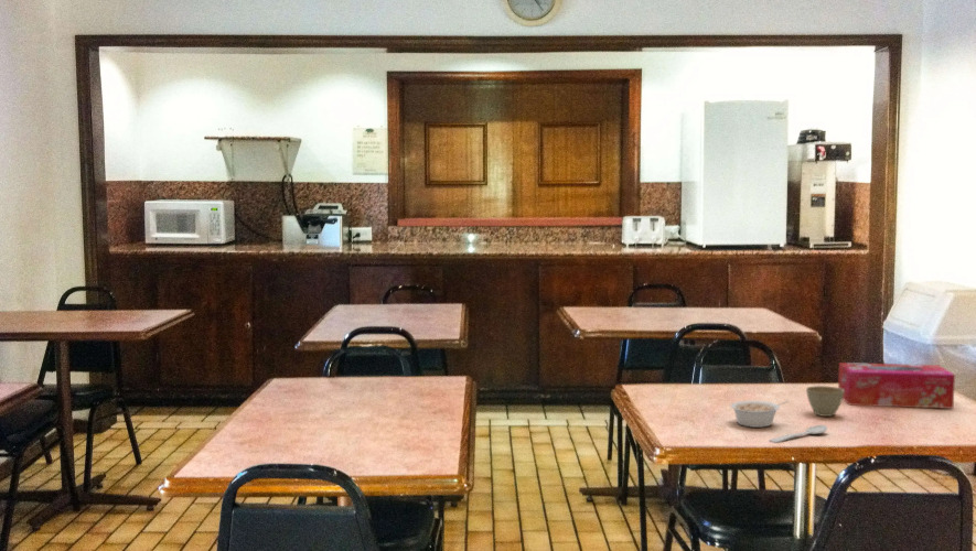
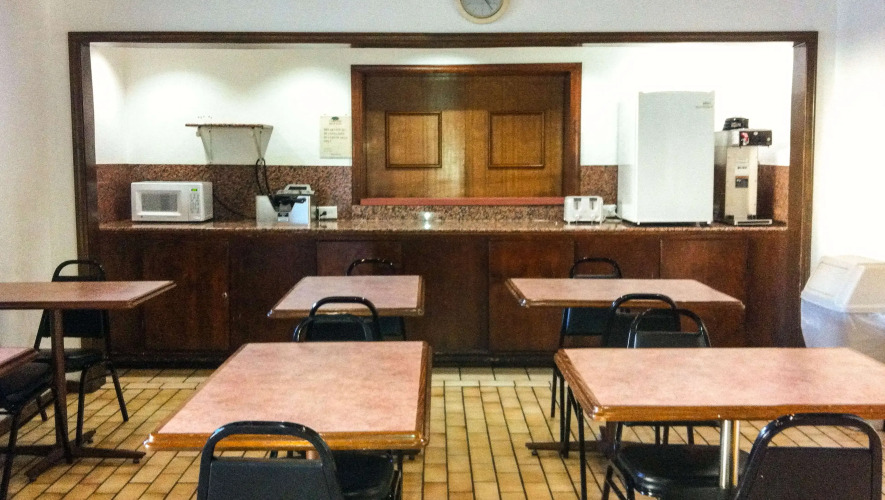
- flower pot [805,385,844,418]
- tissue box [837,361,956,410]
- spoon [768,424,829,444]
- legume [729,400,790,429]
